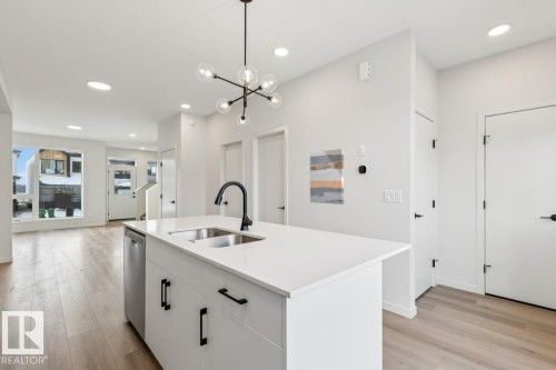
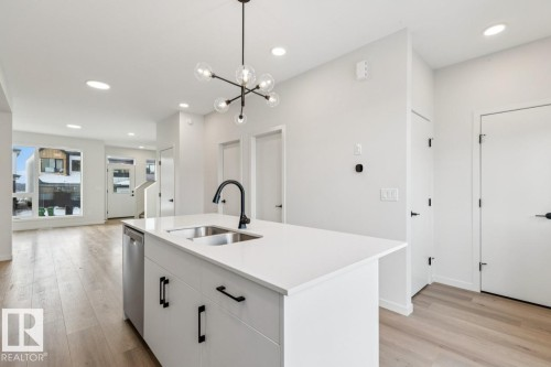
- wall art [309,148,345,206]
